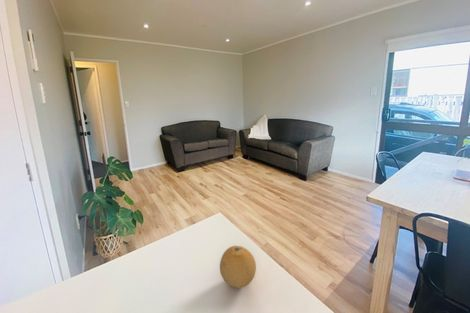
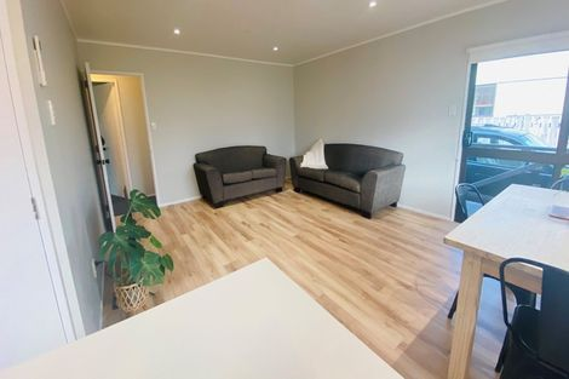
- fruit [219,245,257,289]
